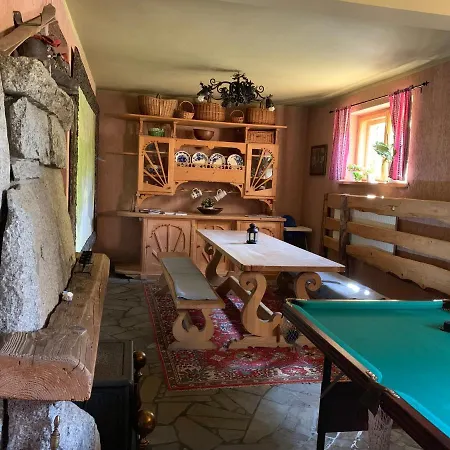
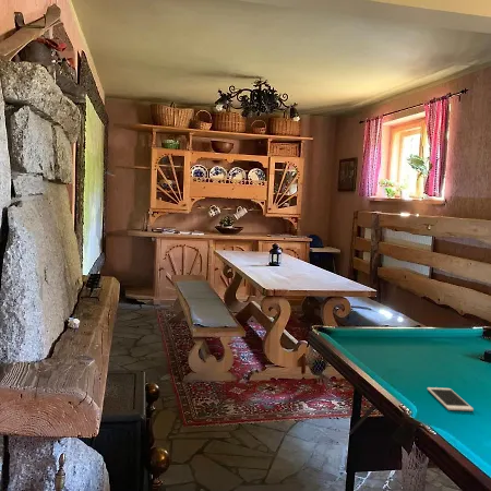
+ cell phone [427,386,475,412]
